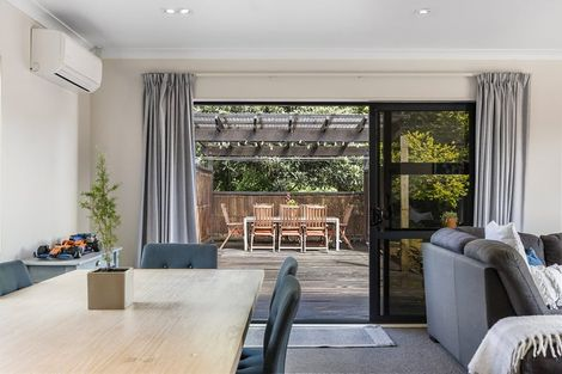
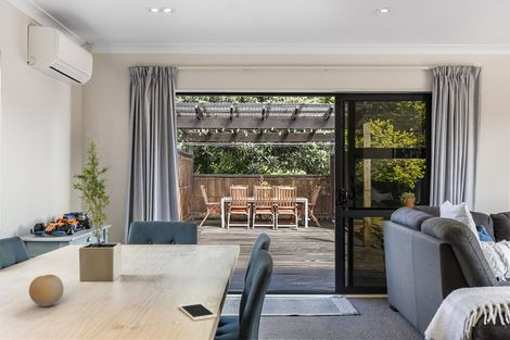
+ cell phone [177,301,218,322]
+ fruit [28,274,65,307]
